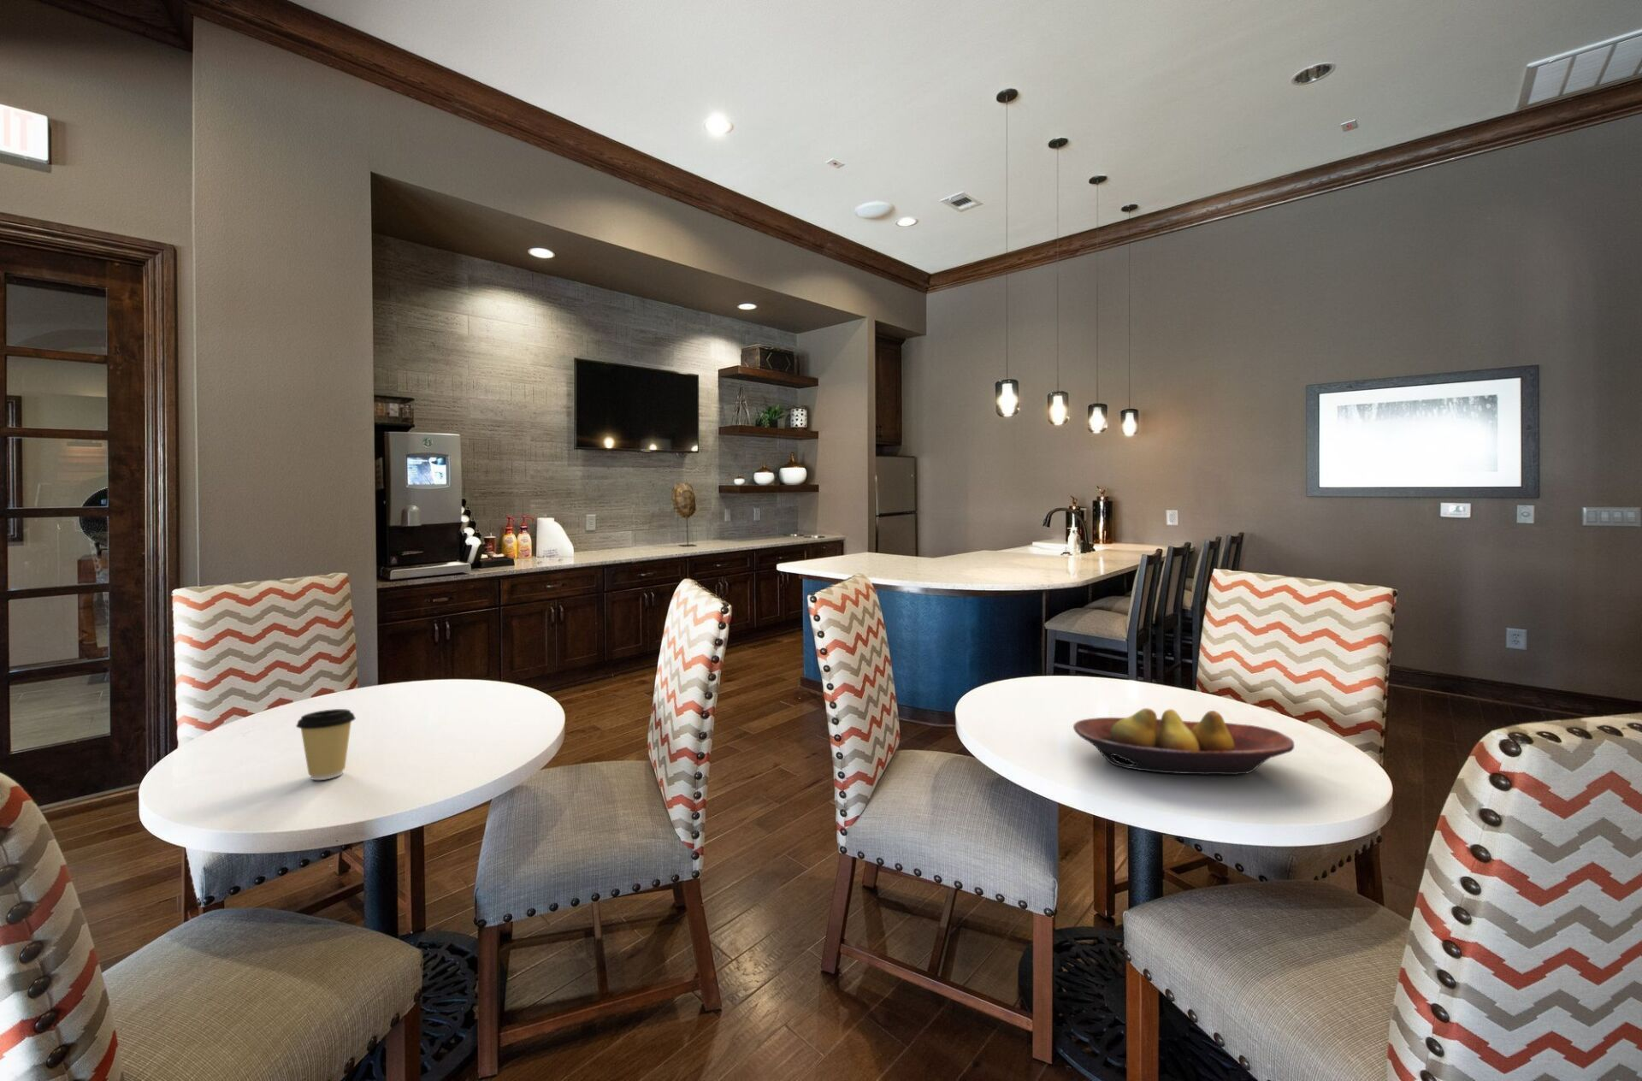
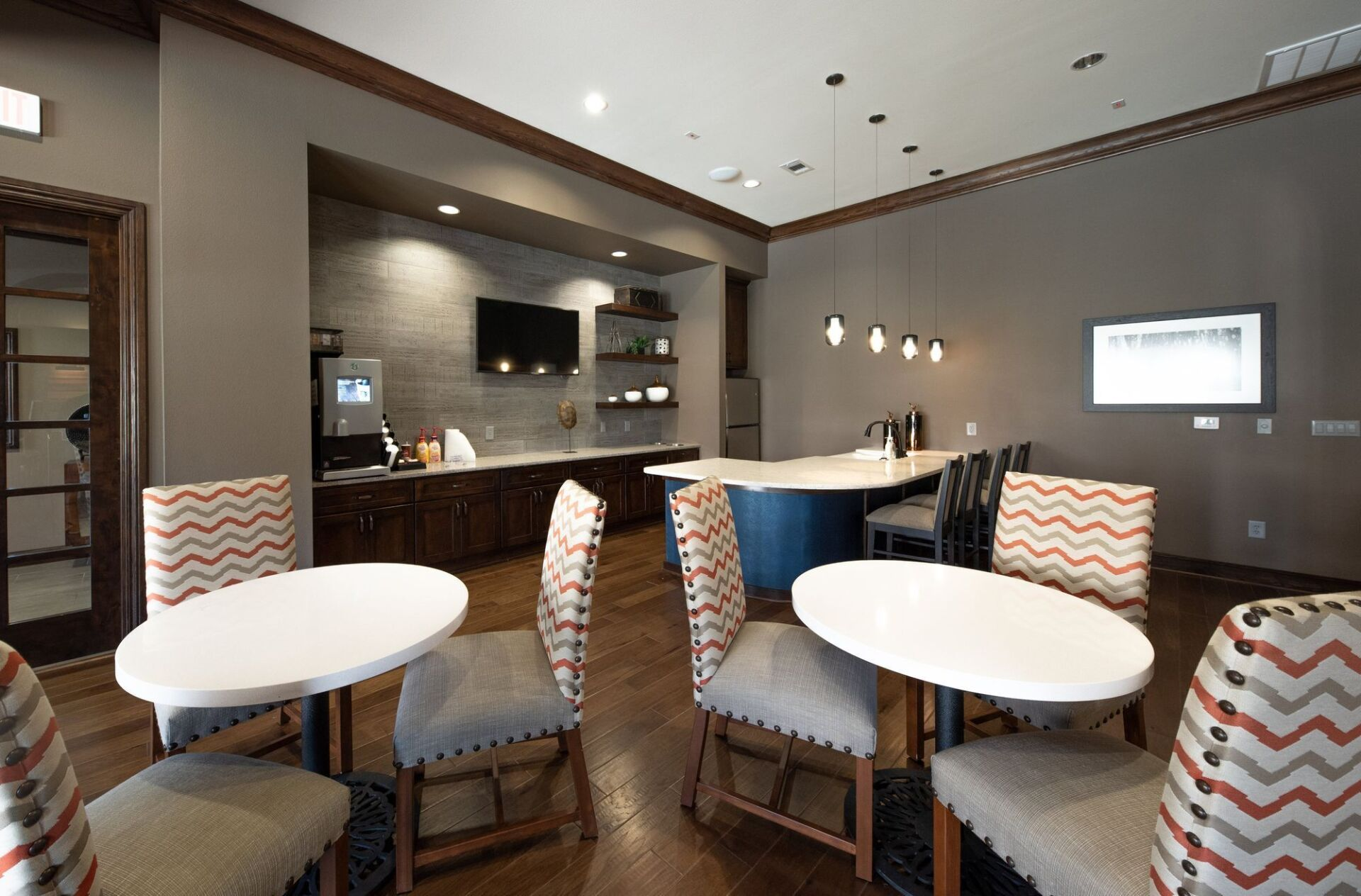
- coffee cup [296,708,357,781]
- fruit bowl [1073,707,1295,776]
